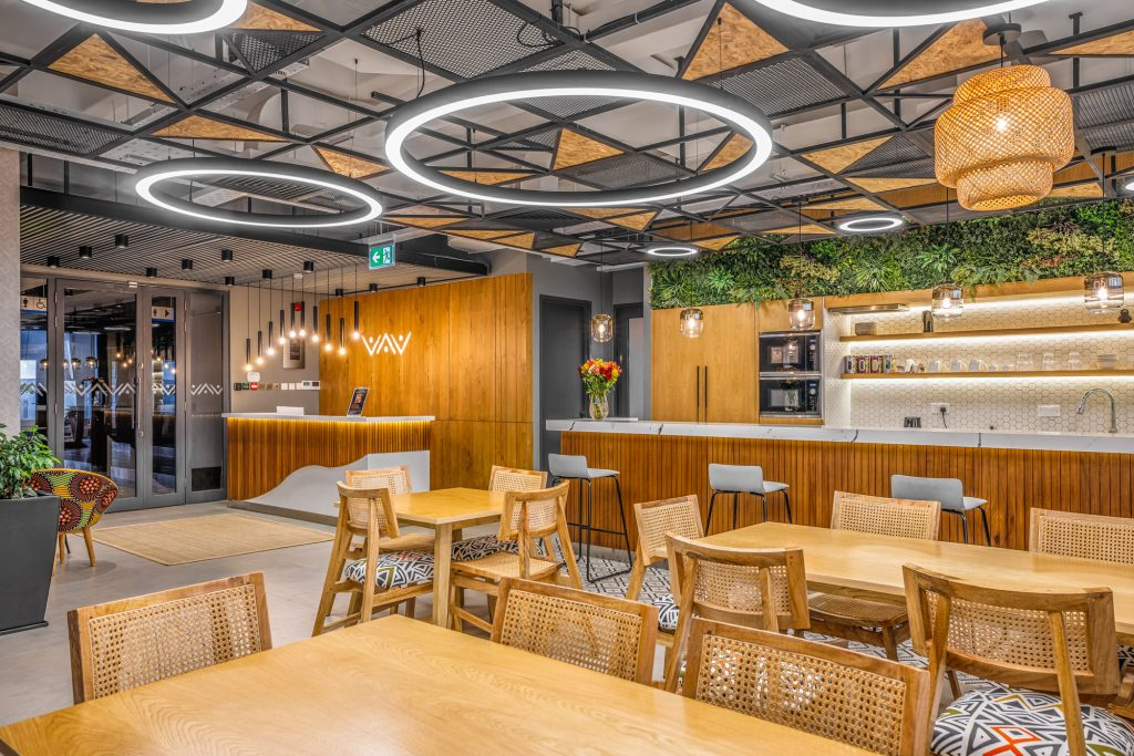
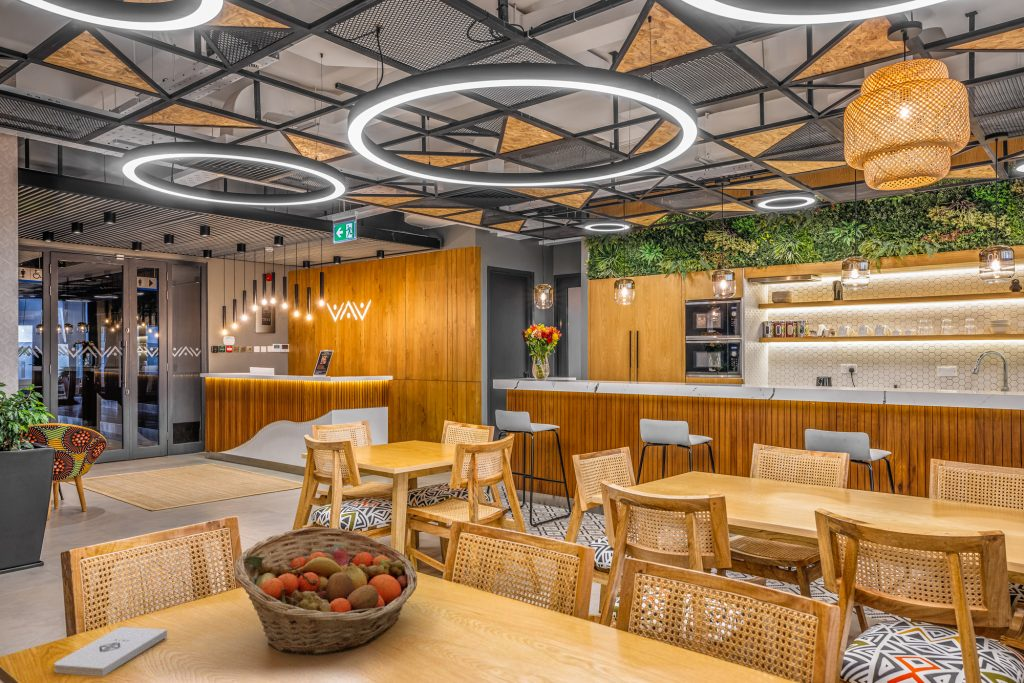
+ notepad [53,626,168,677]
+ fruit basket [233,526,418,656]
